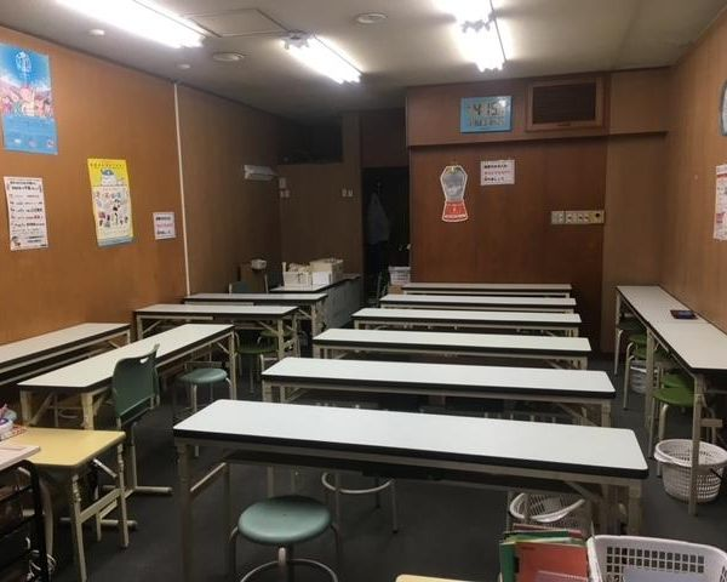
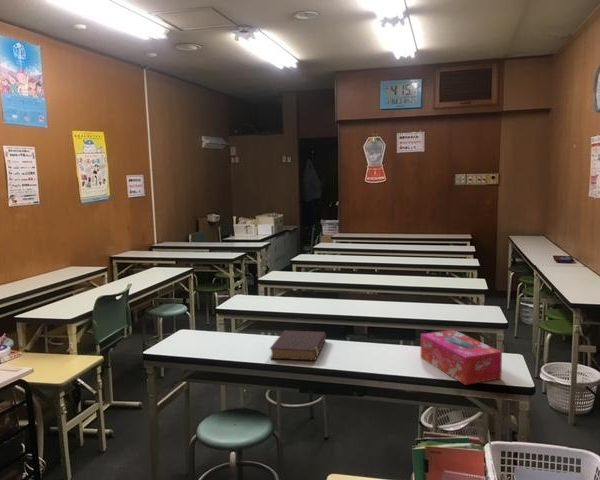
+ book [269,329,327,362]
+ tissue box [420,329,503,386]
